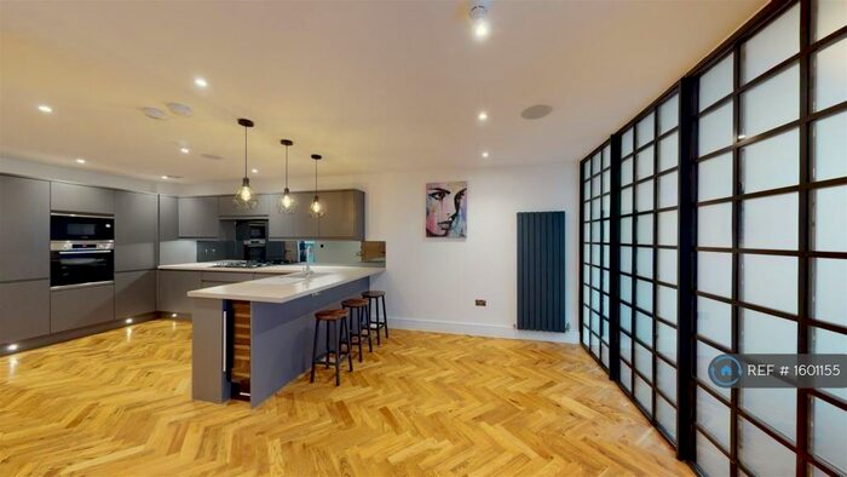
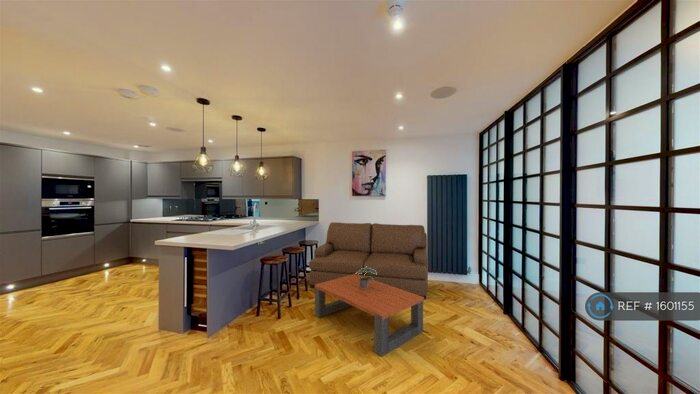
+ potted plant [355,266,377,289]
+ coffee table [314,274,425,358]
+ sofa [308,221,429,300]
